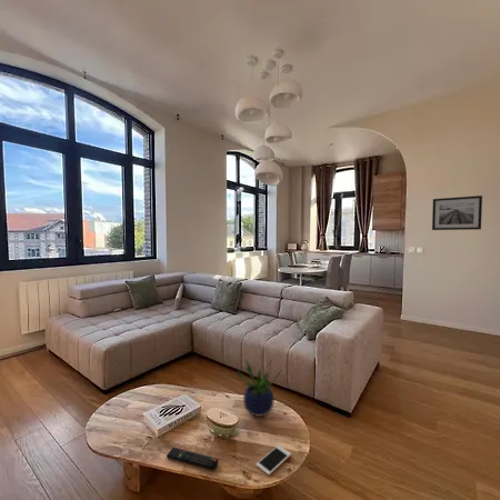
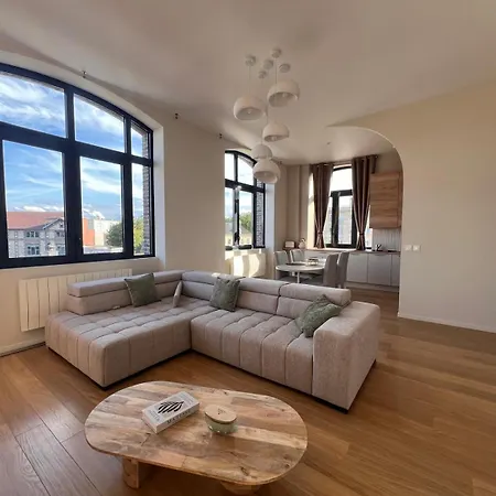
- potted plant [237,358,282,418]
- wall art [431,194,483,231]
- remote control [166,447,219,471]
- cell phone [256,444,292,477]
